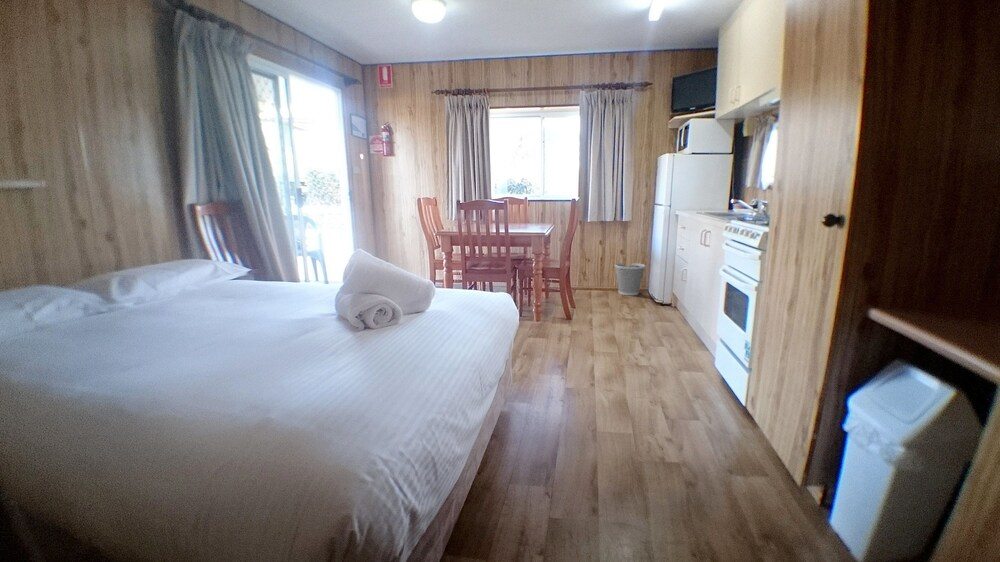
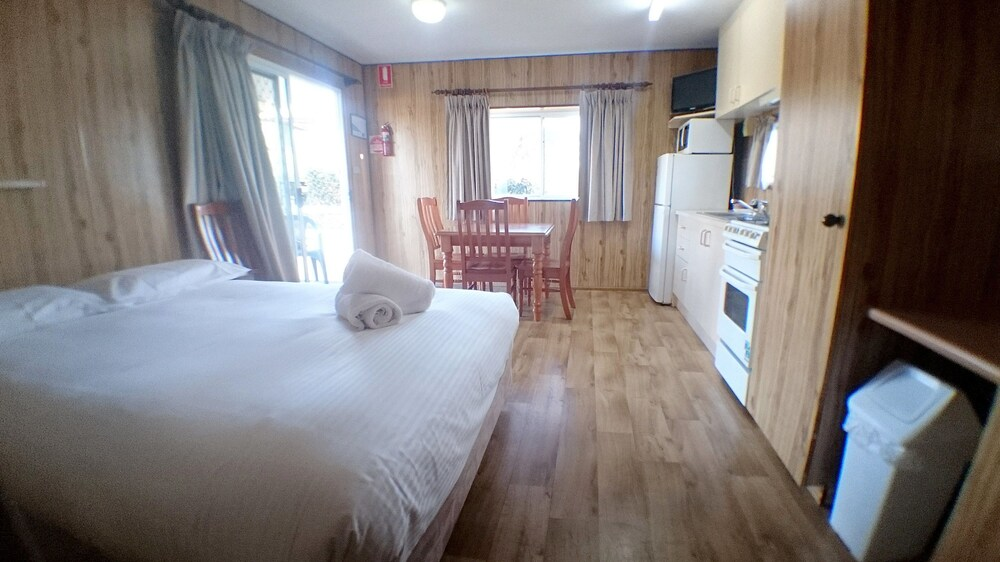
- wastebasket [614,262,647,296]
